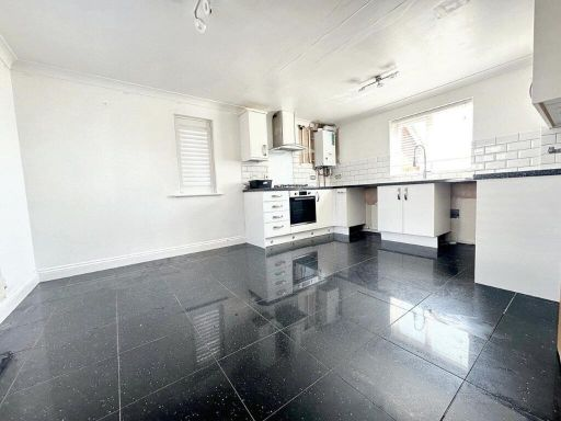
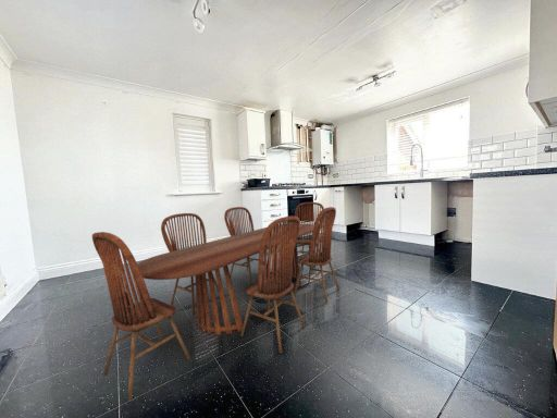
+ dining set [91,201,341,402]
